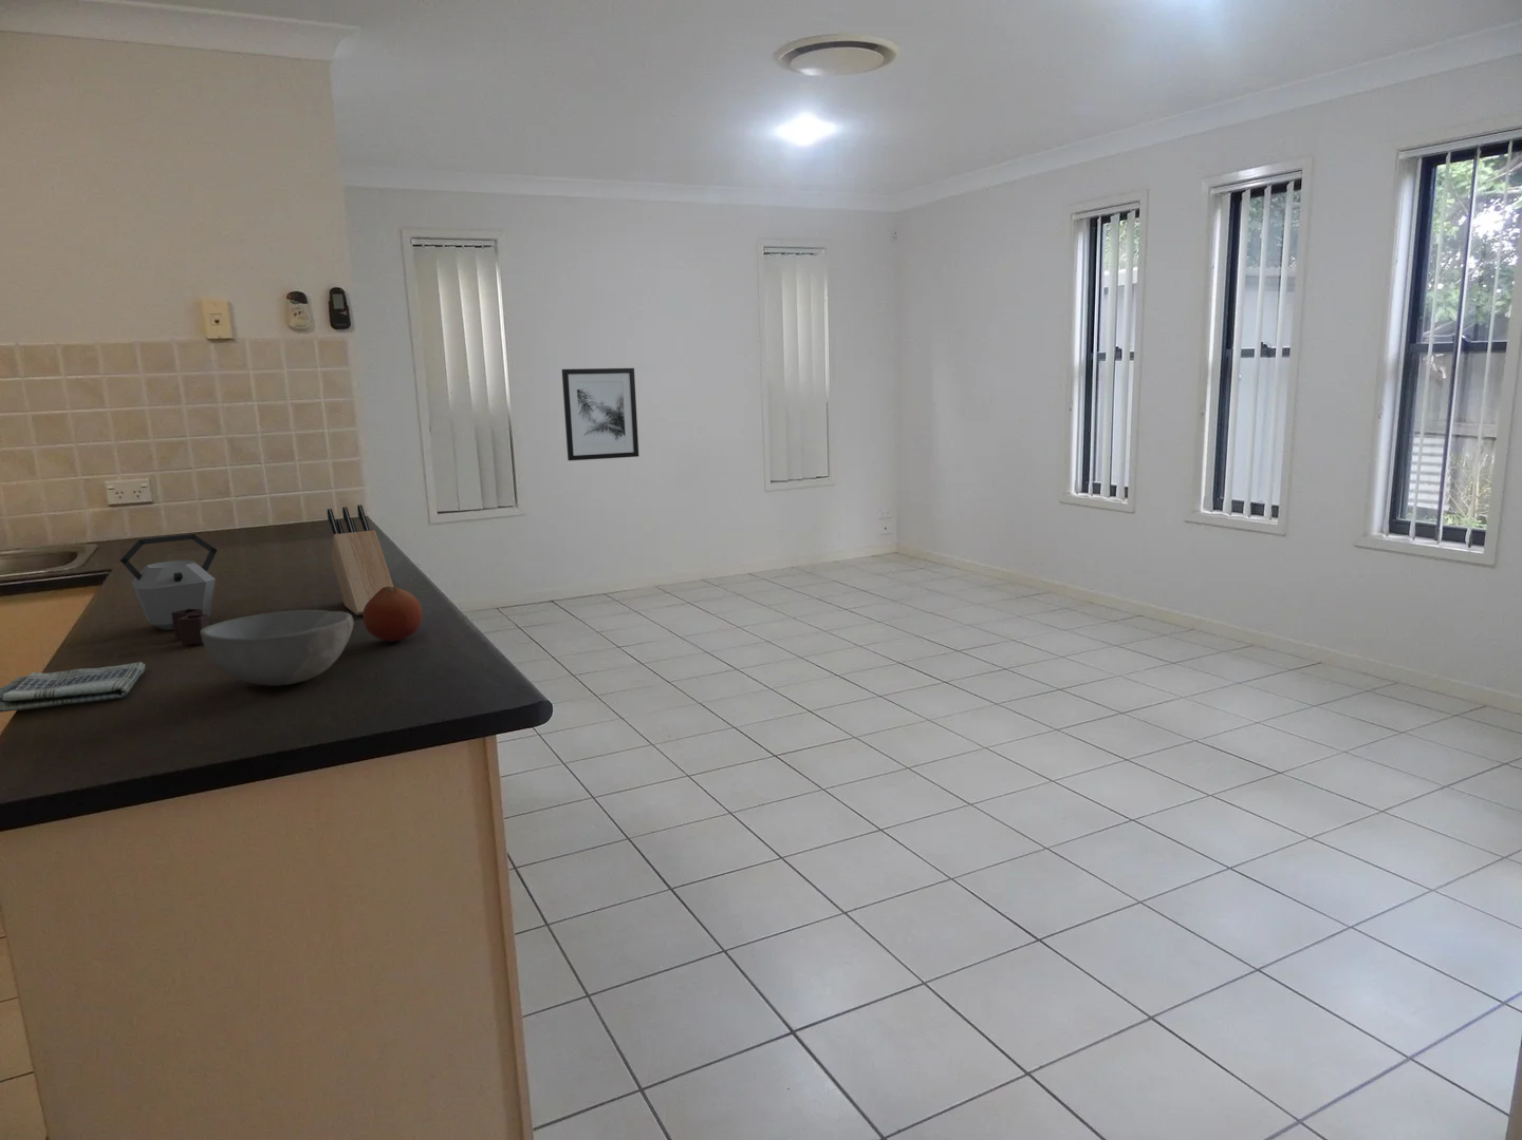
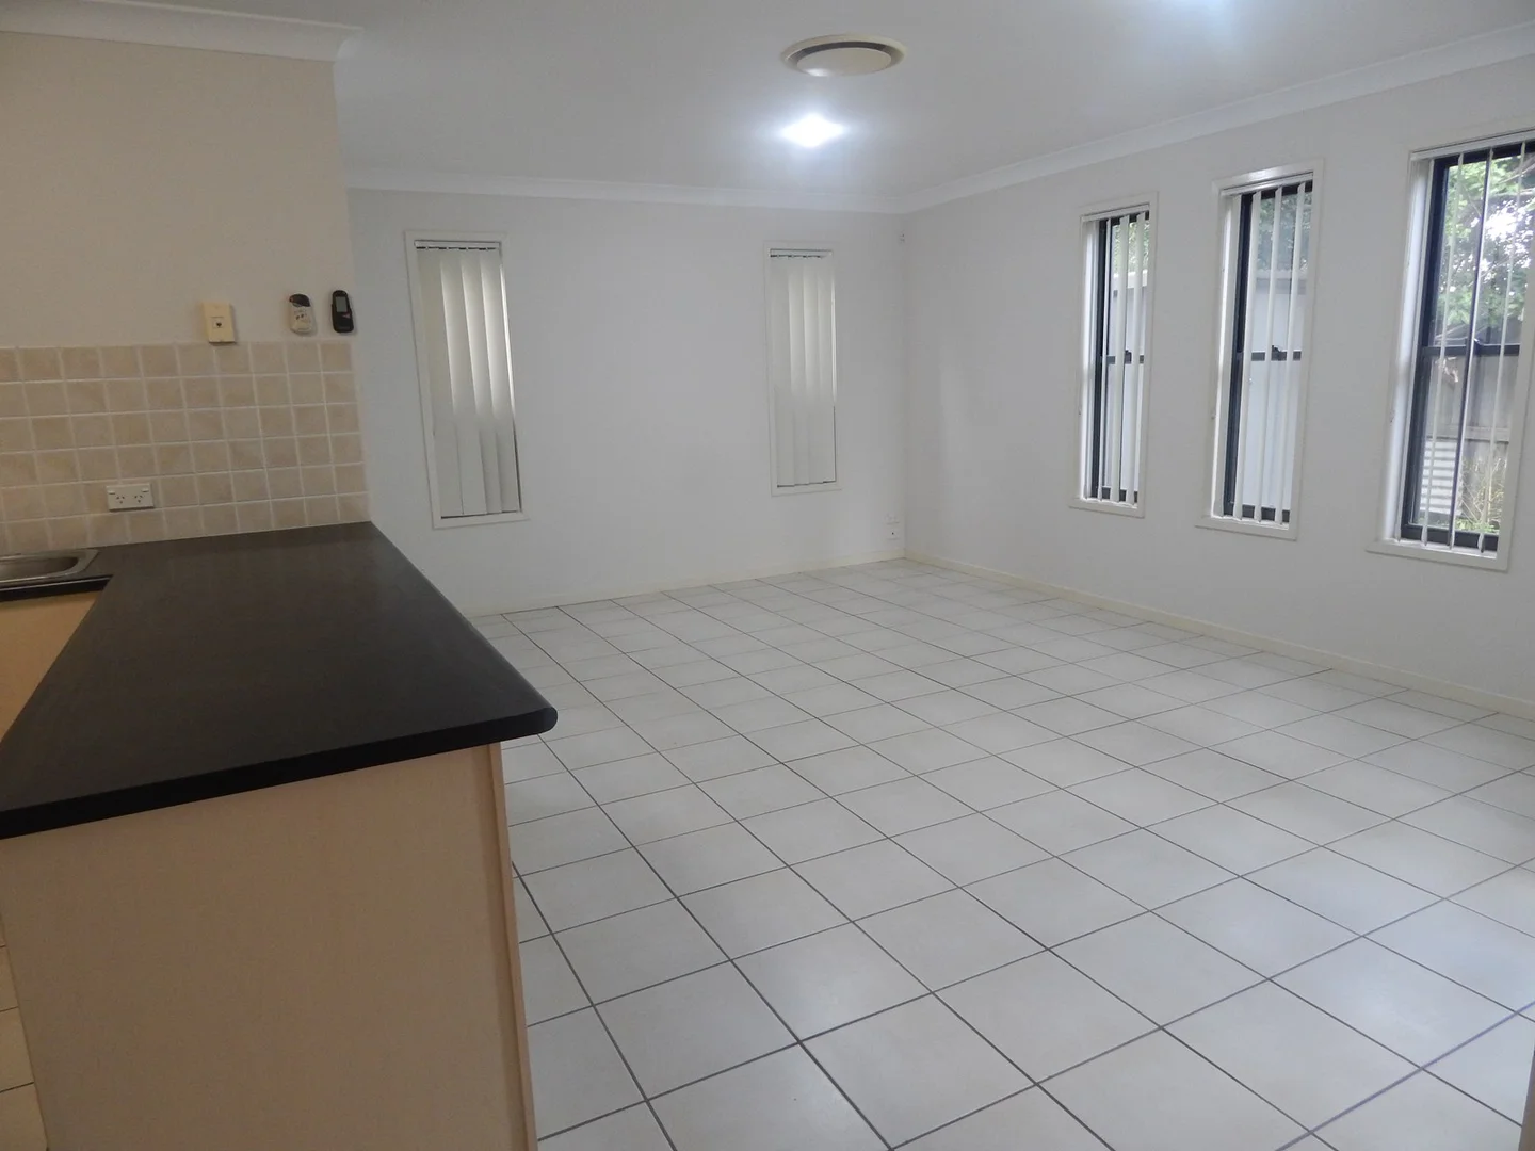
- dish towel [0,661,147,714]
- bowl [201,610,355,687]
- knife block [327,503,394,617]
- fruit [362,586,424,643]
- wall art [561,368,640,461]
- kettle [119,533,219,645]
